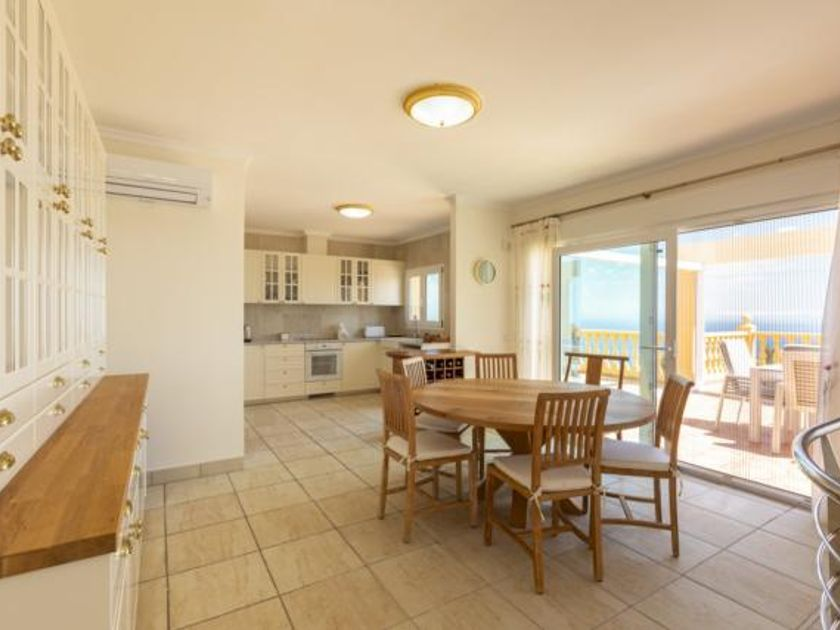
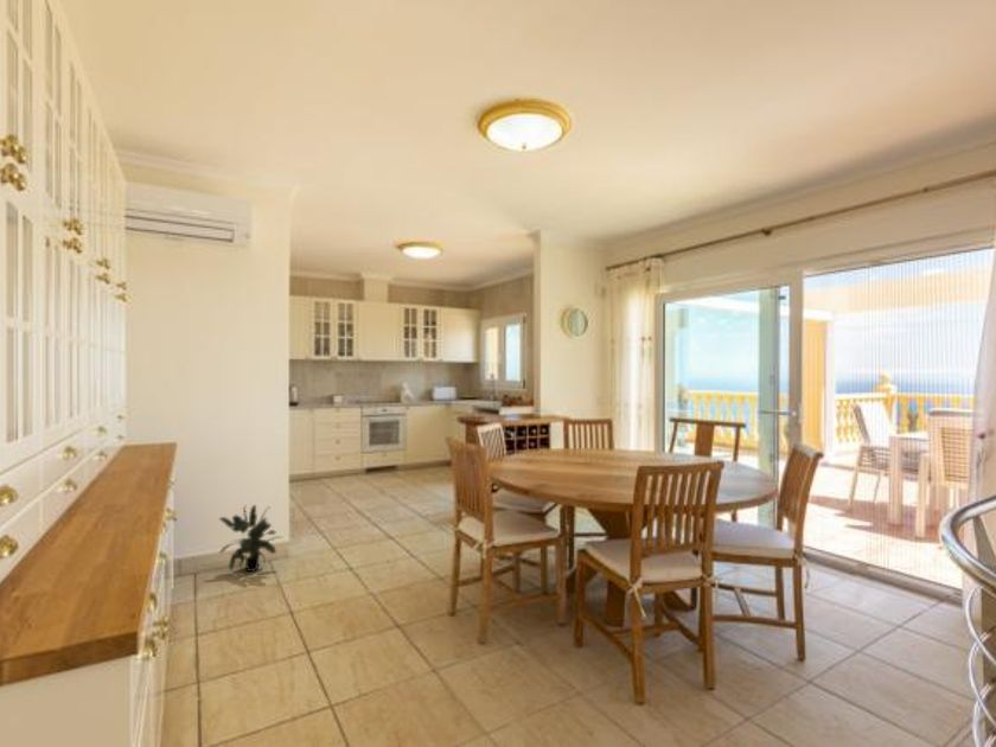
+ potted plant [217,504,283,574]
